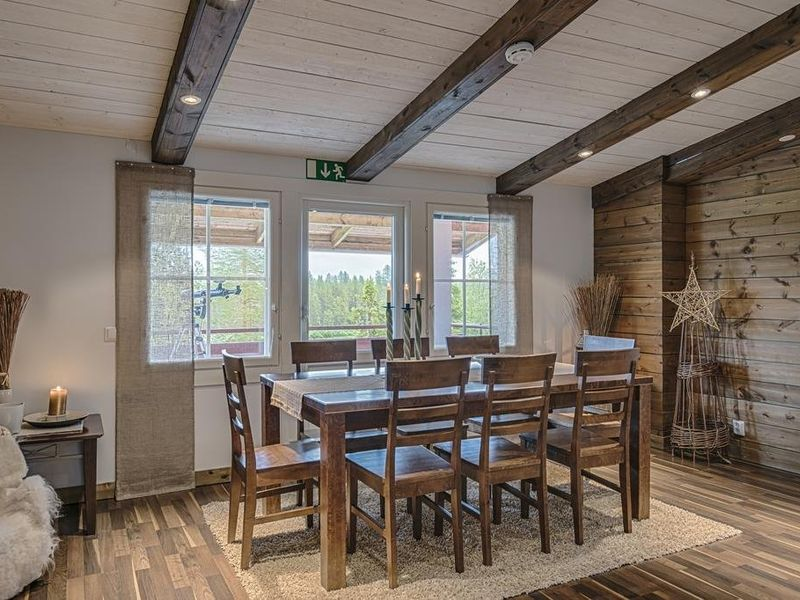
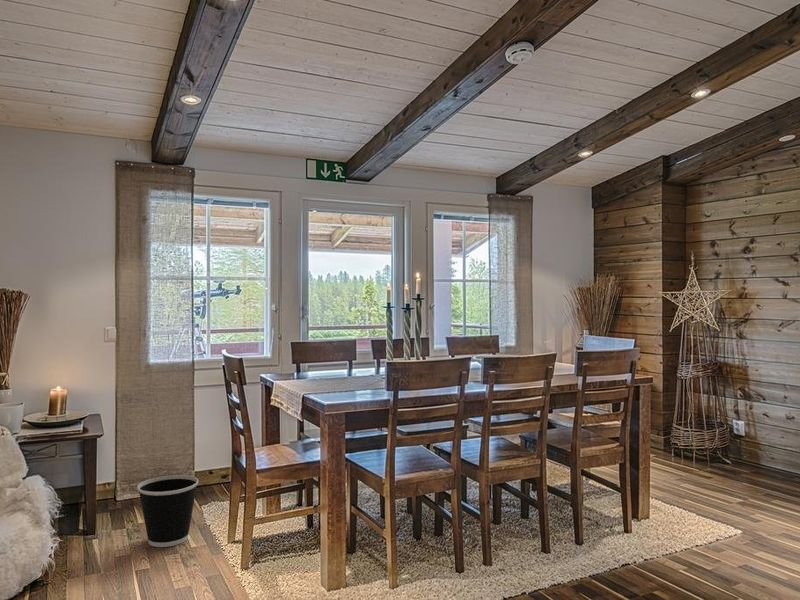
+ wastebasket [136,474,199,548]
